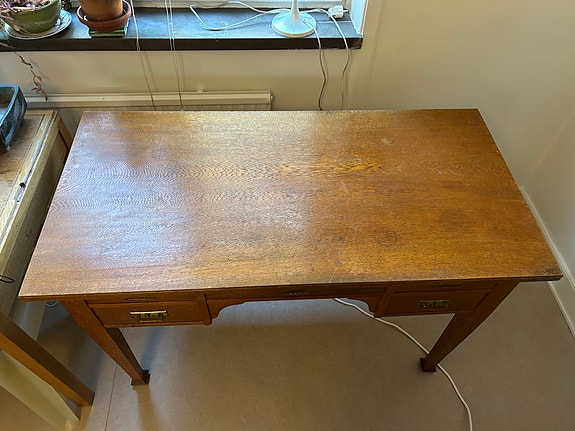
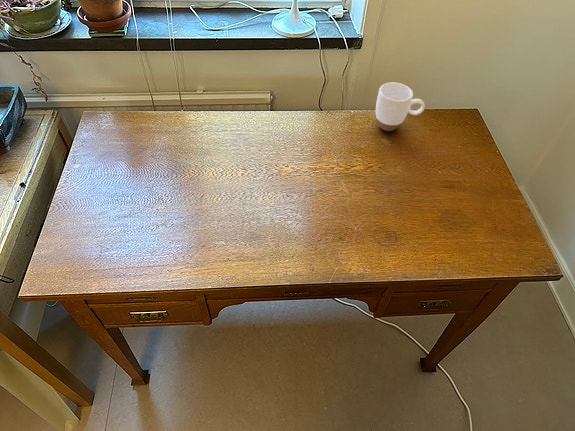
+ mug [375,82,426,132]
